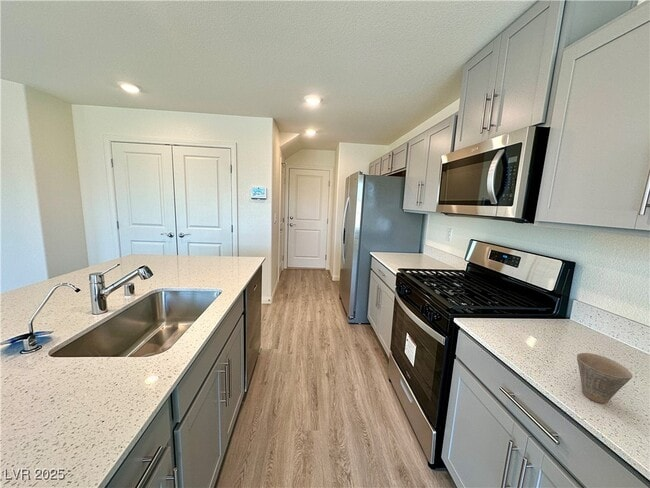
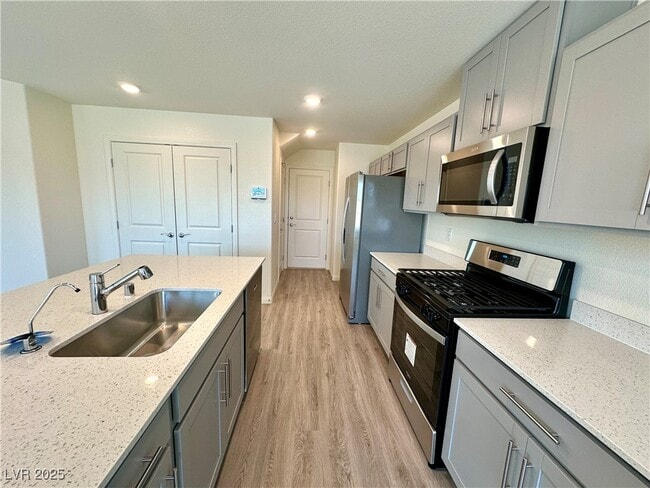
- cup [576,352,634,404]
